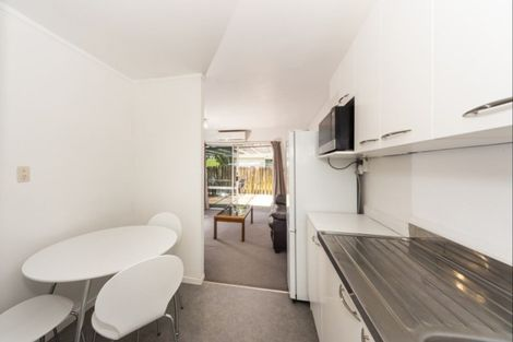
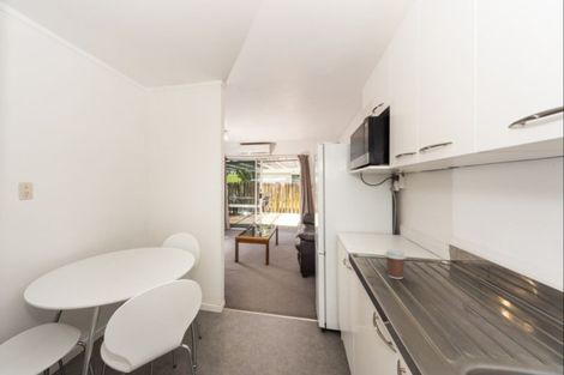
+ coffee cup [384,248,407,280]
